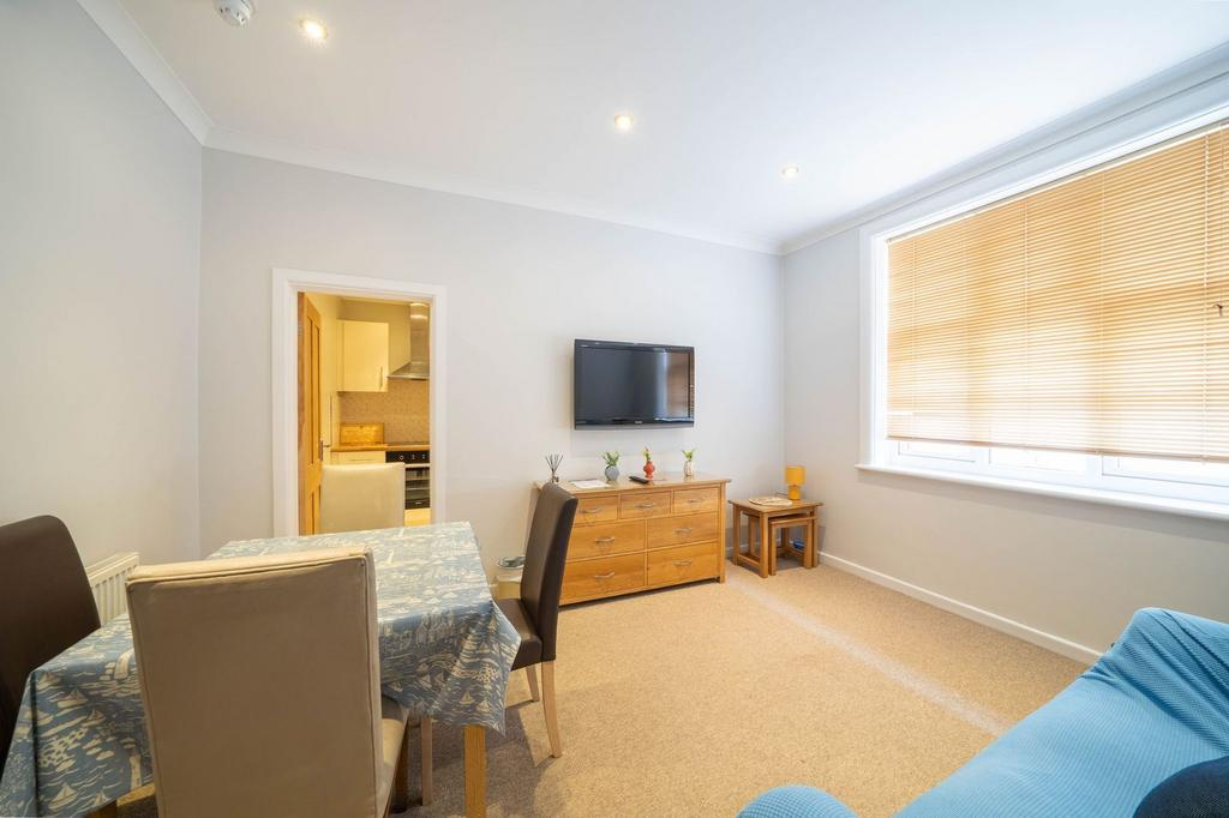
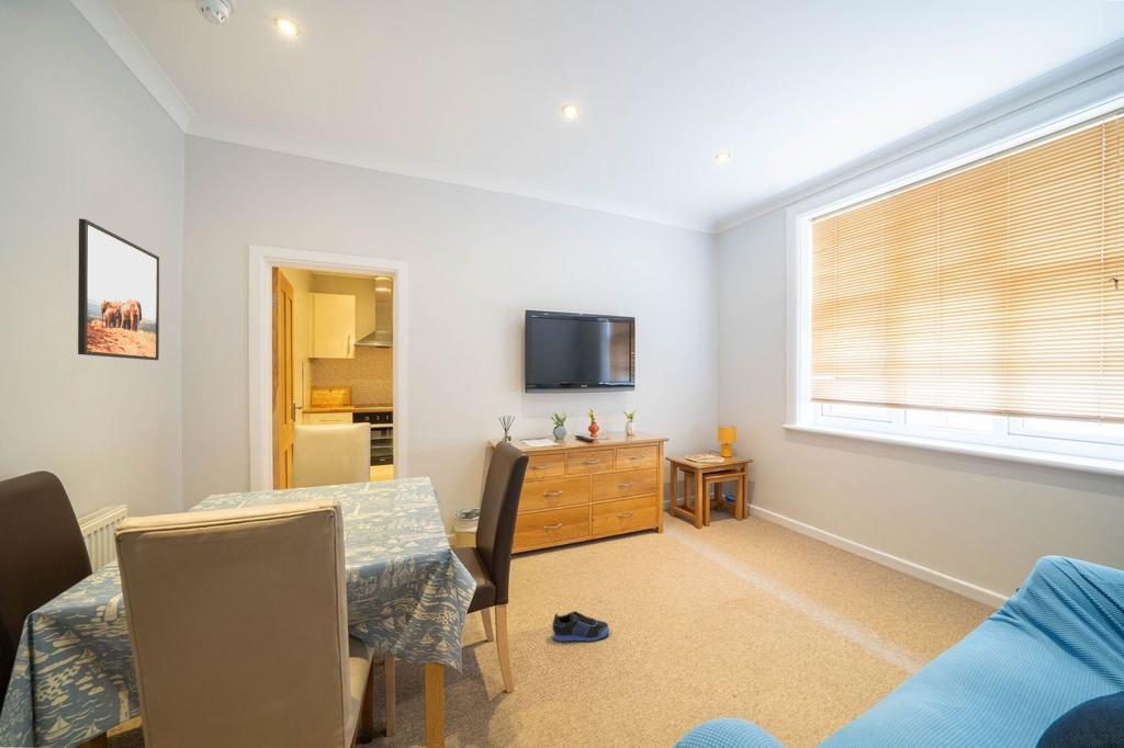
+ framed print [77,217,160,361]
+ sneaker [551,610,610,642]
